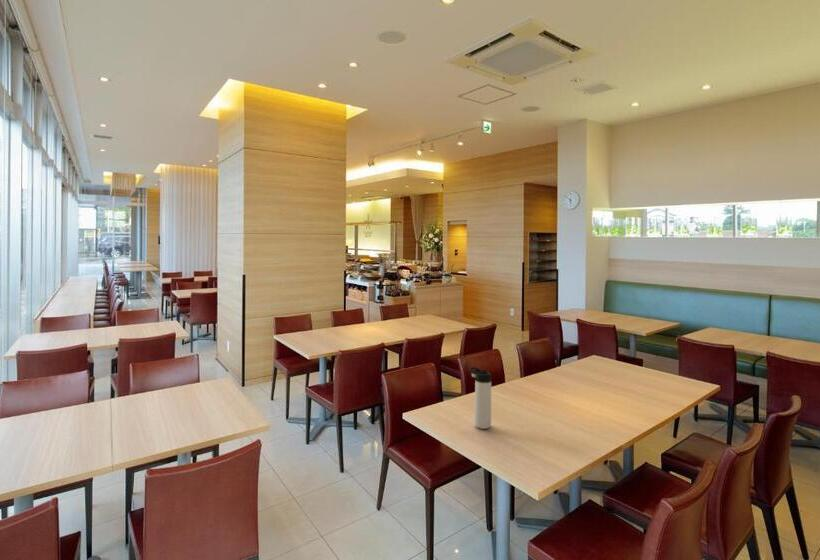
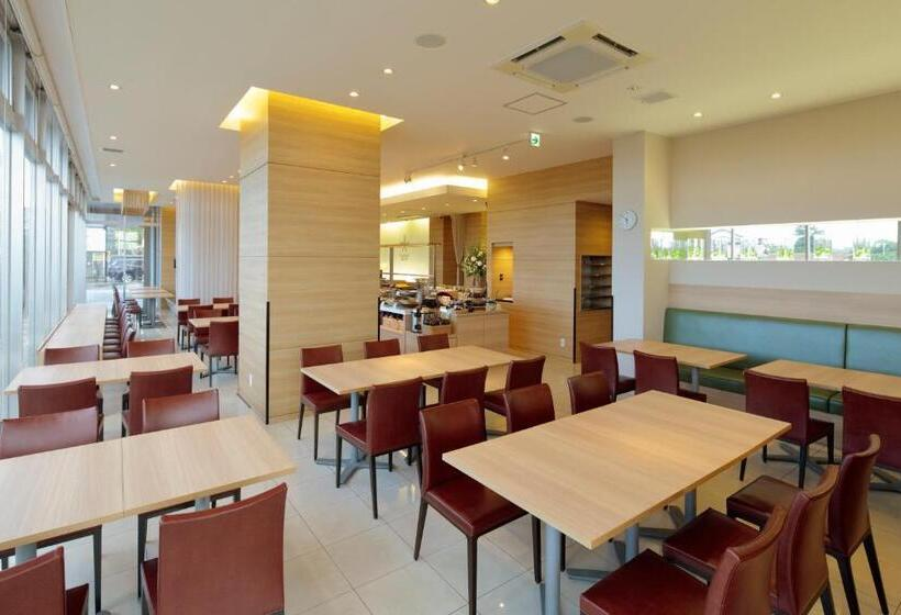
- thermos bottle [469,366,492,430]
